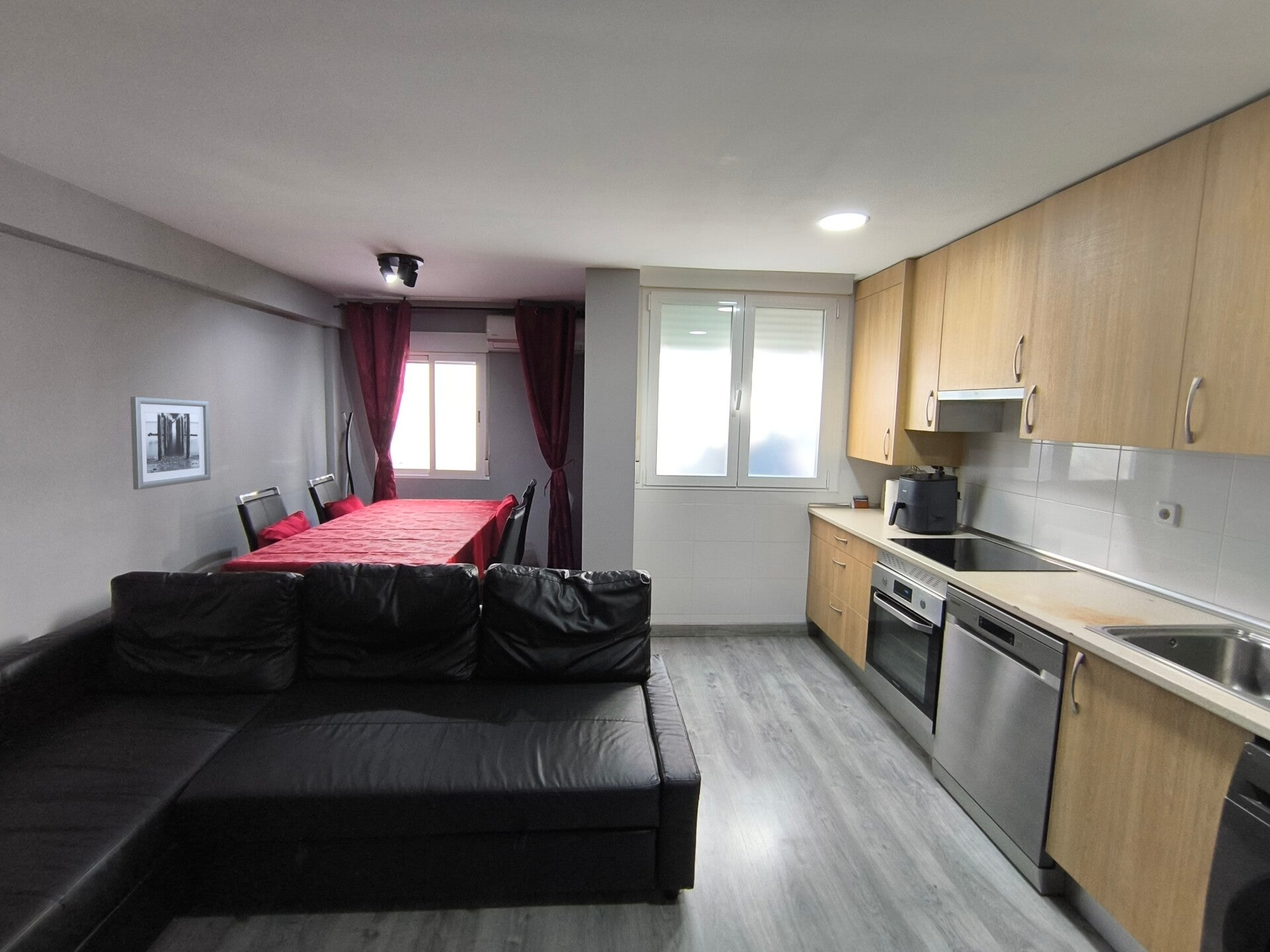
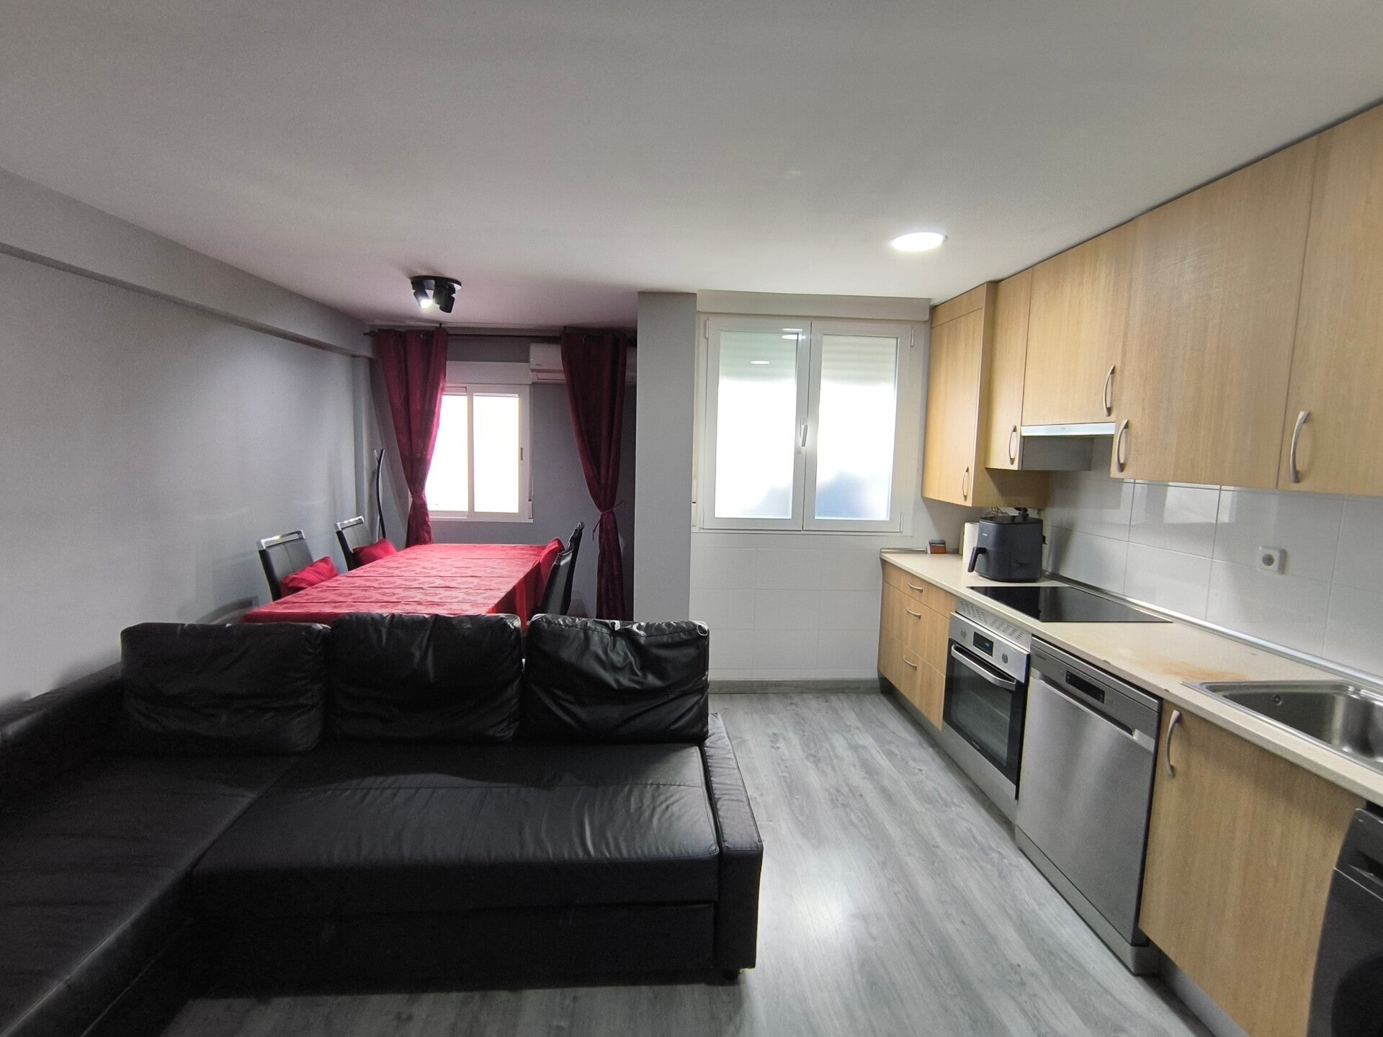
- wall art [130,396,211,491]
